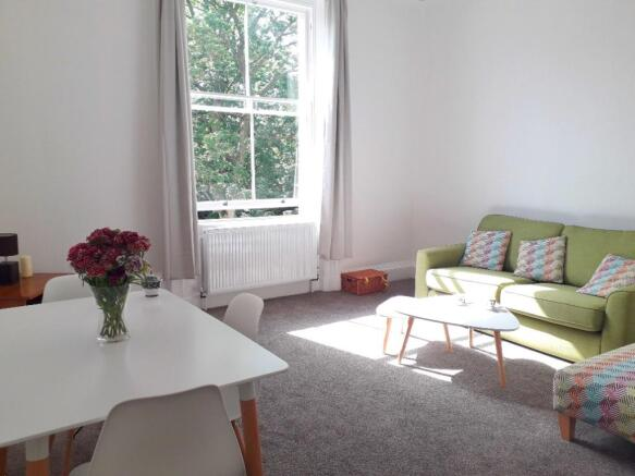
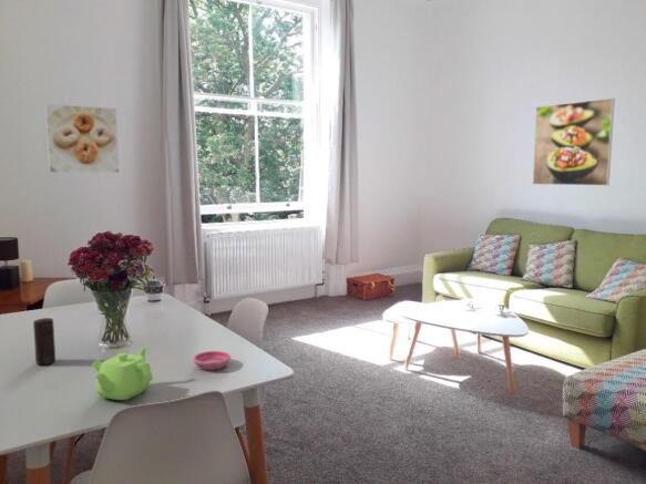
+ candle [32,317,57,365]
+ saucer [192,350,232,371]
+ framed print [44,103,120,174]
+ teapot [91,344,154,401]
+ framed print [532,97,616,186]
